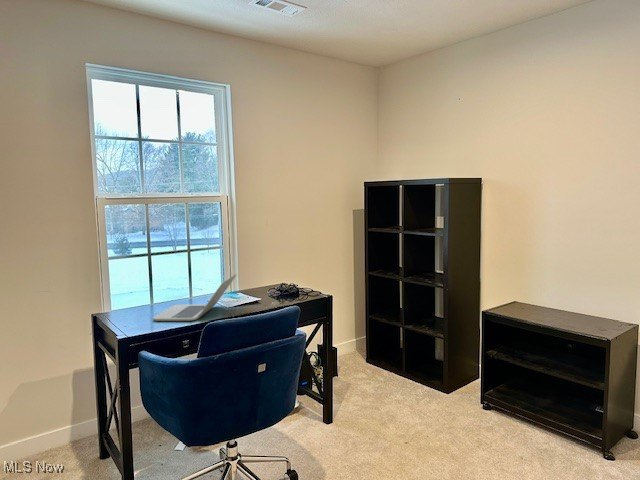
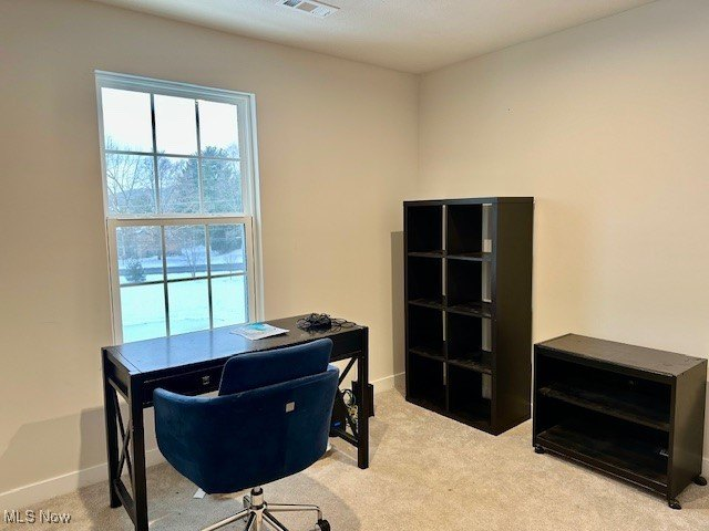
- laptop [152,273,238,322]
